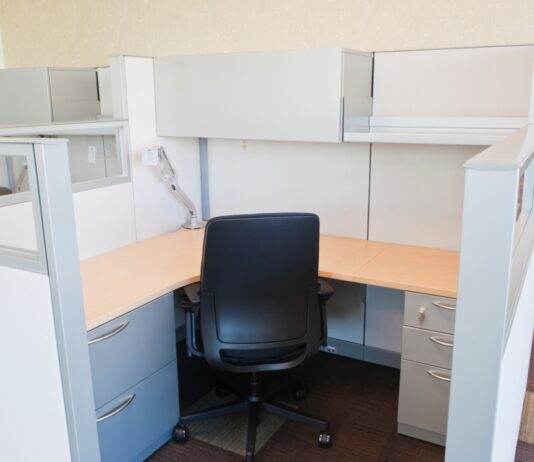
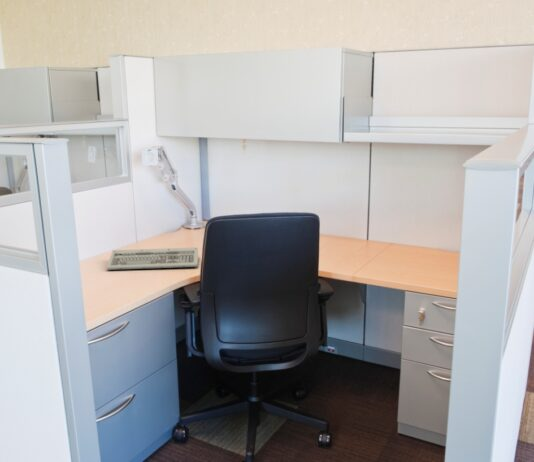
+ keyboard [106,247,199,271]
